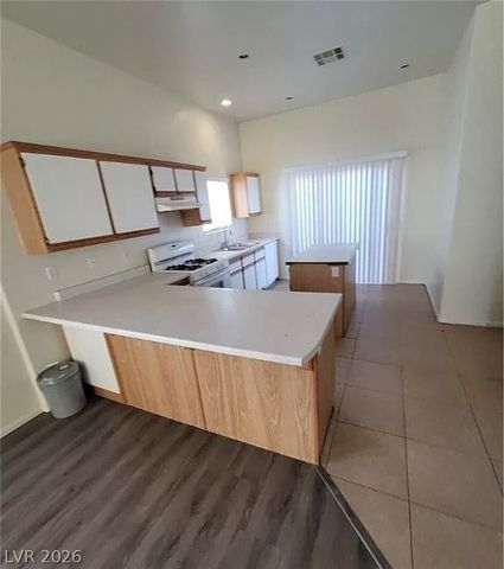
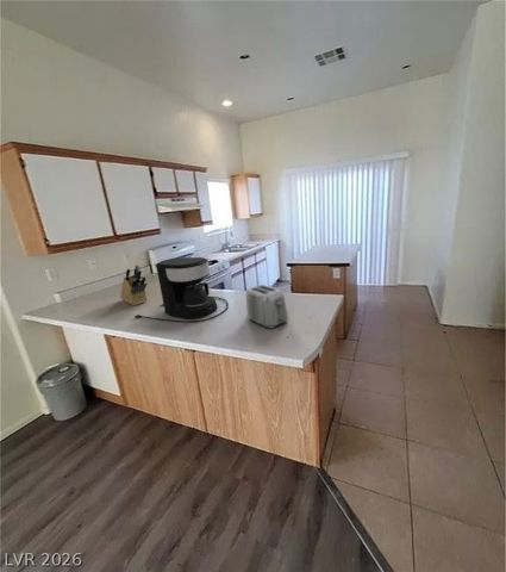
+ toaster [245,284,289,330]
+ knife block [120,263,148,306]
+ coffee maker [132,256,230,323]
